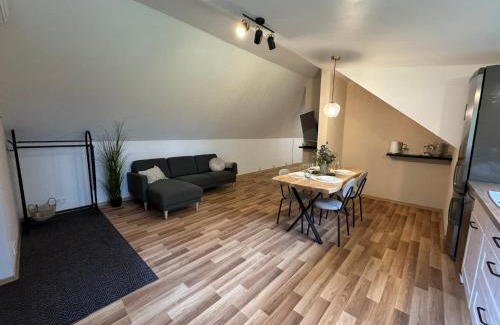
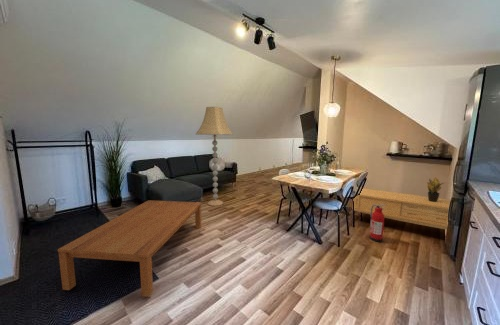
+ floor lamp [195,106,234,207]
+ sideboard [351,187,451,230]
+ potted plant [426,177,448,202]
+ coffee table [57,199,202,298]
+ fire extinguisher [369,204,386,243]
